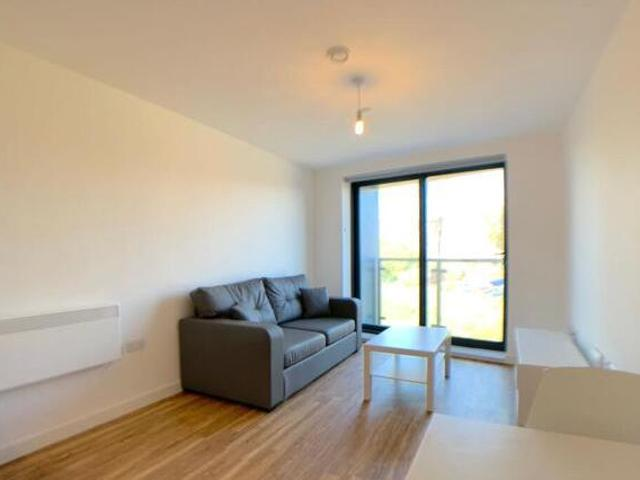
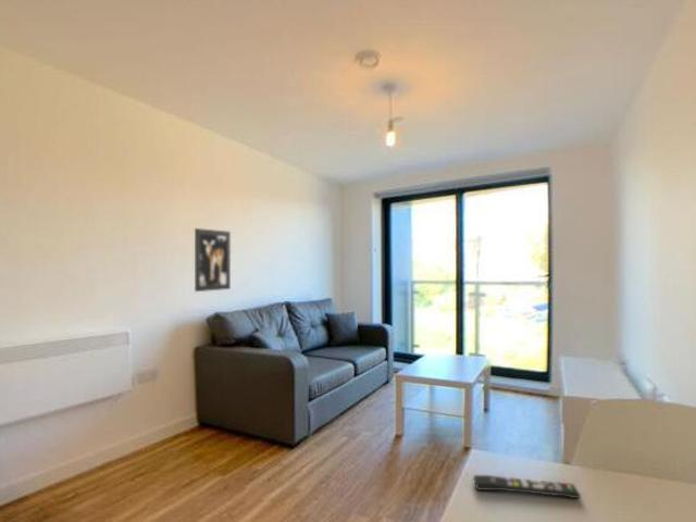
+ remote control [472,474,582,499]
+ wall art [194,227,232,293]
